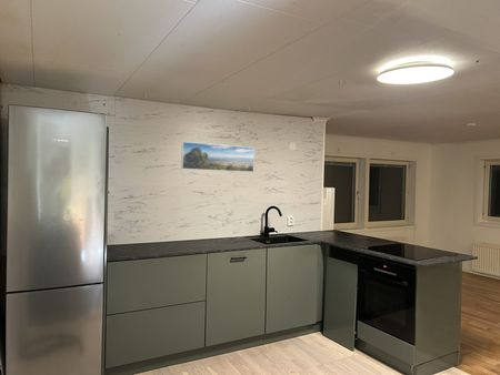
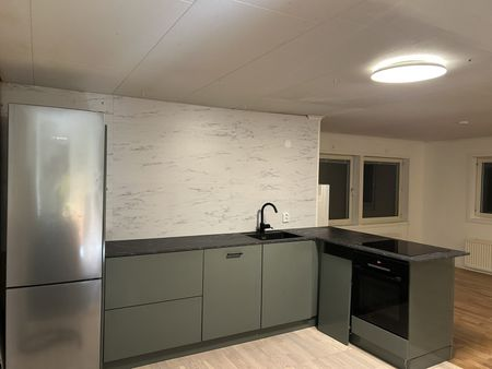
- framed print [180,141,256,173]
